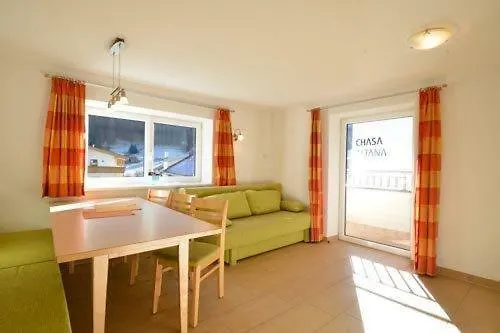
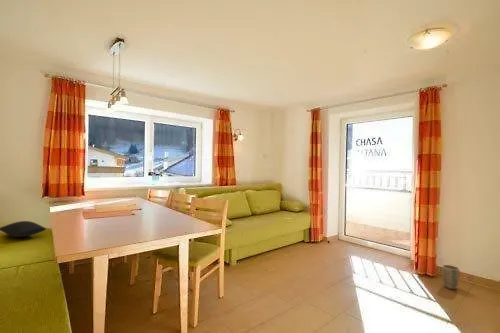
+ cushion [0,220,47,238]
+ plant pot [441,264,460,290]
